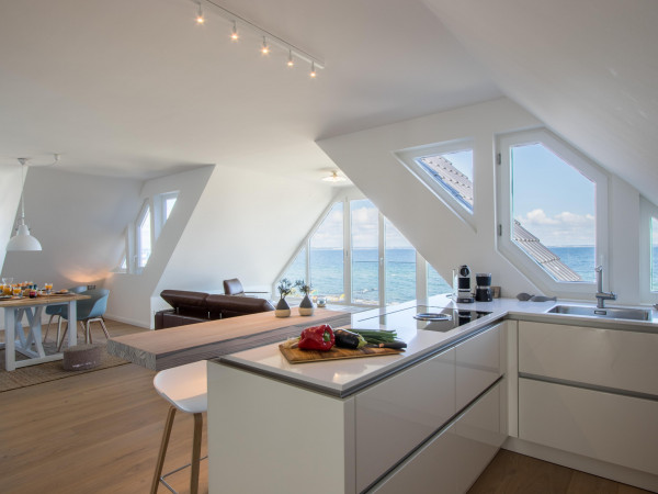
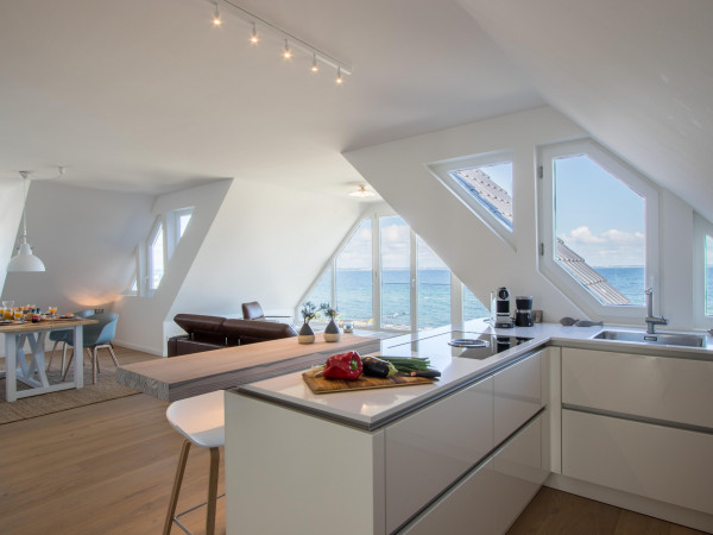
- pouf [61,343,102,372]
